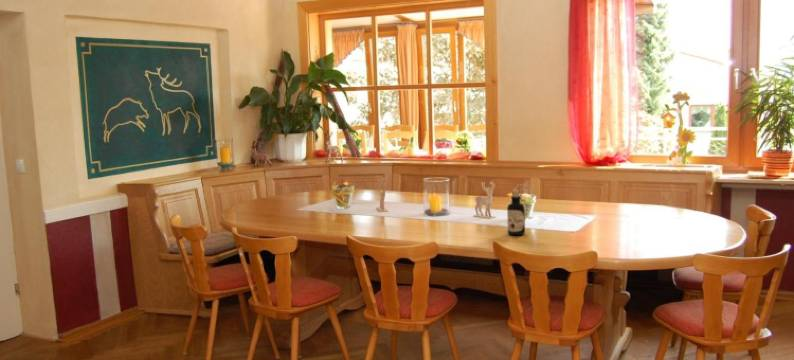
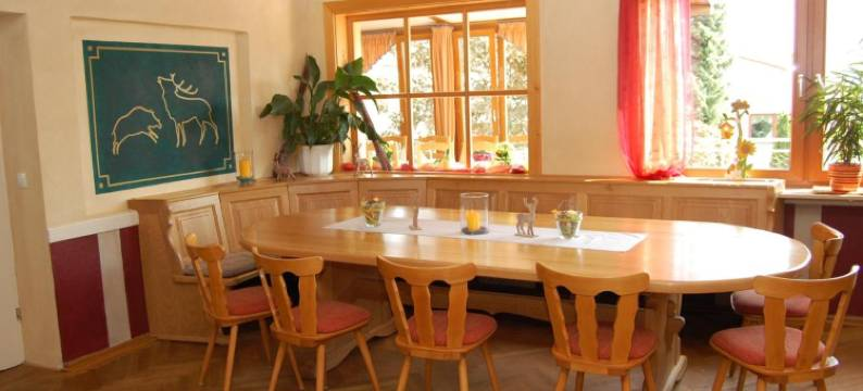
- bottle [506,189,526,236]
